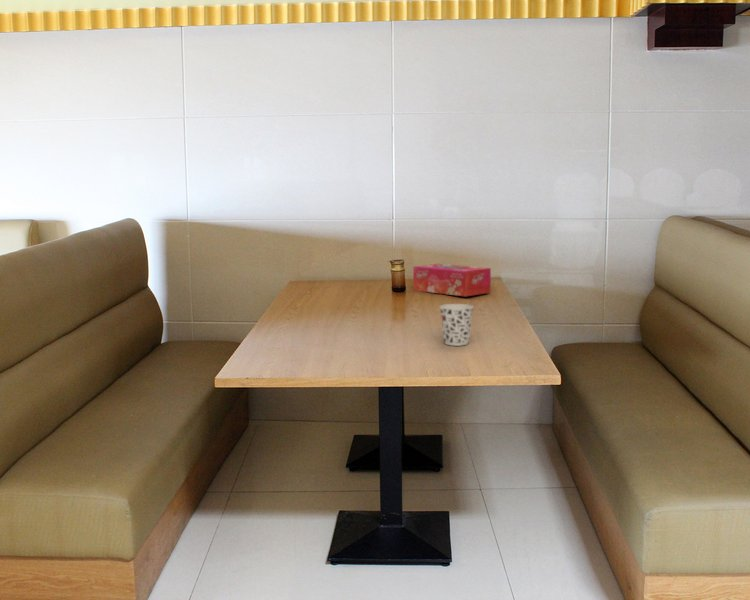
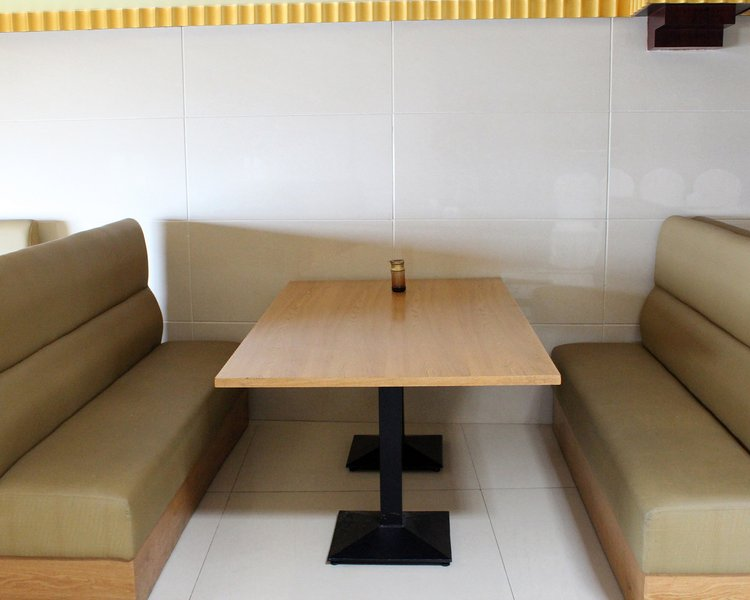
- cup [439,303,474,347]
- tissue box [412,263,492,297]
